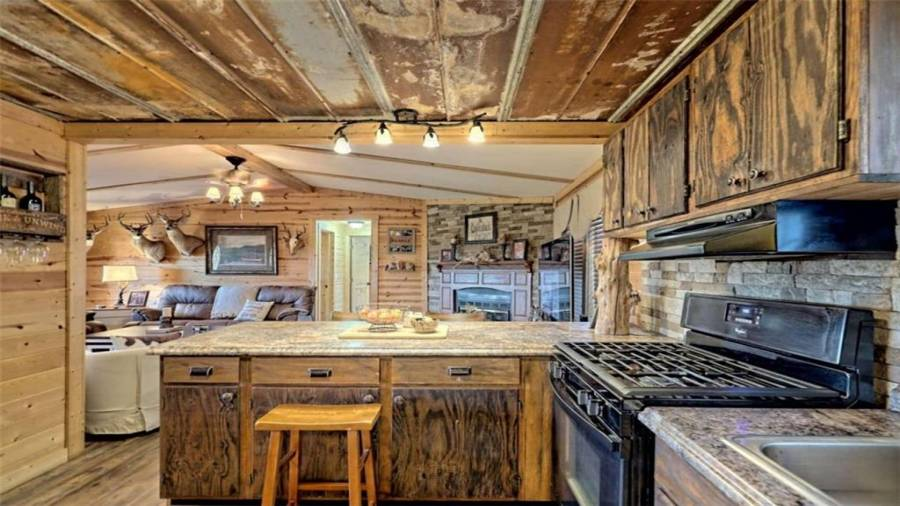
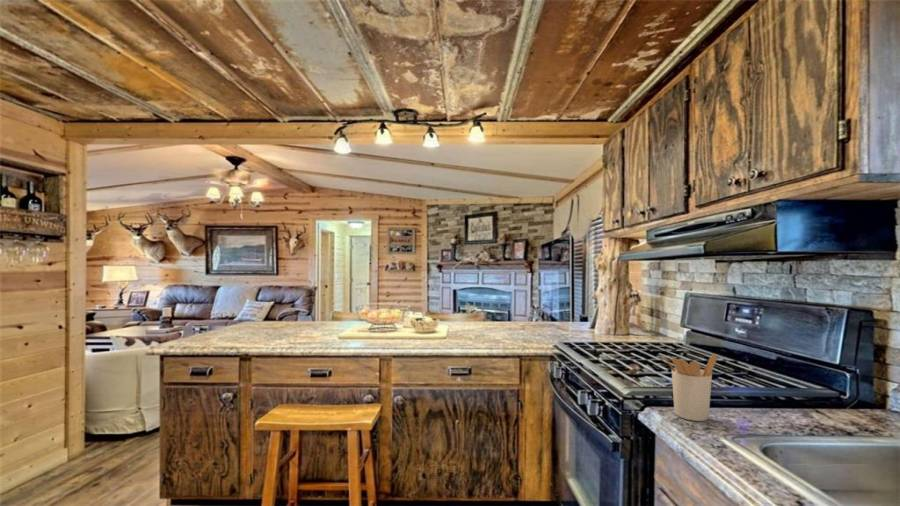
+ utensil holder [663,353,718,422]
